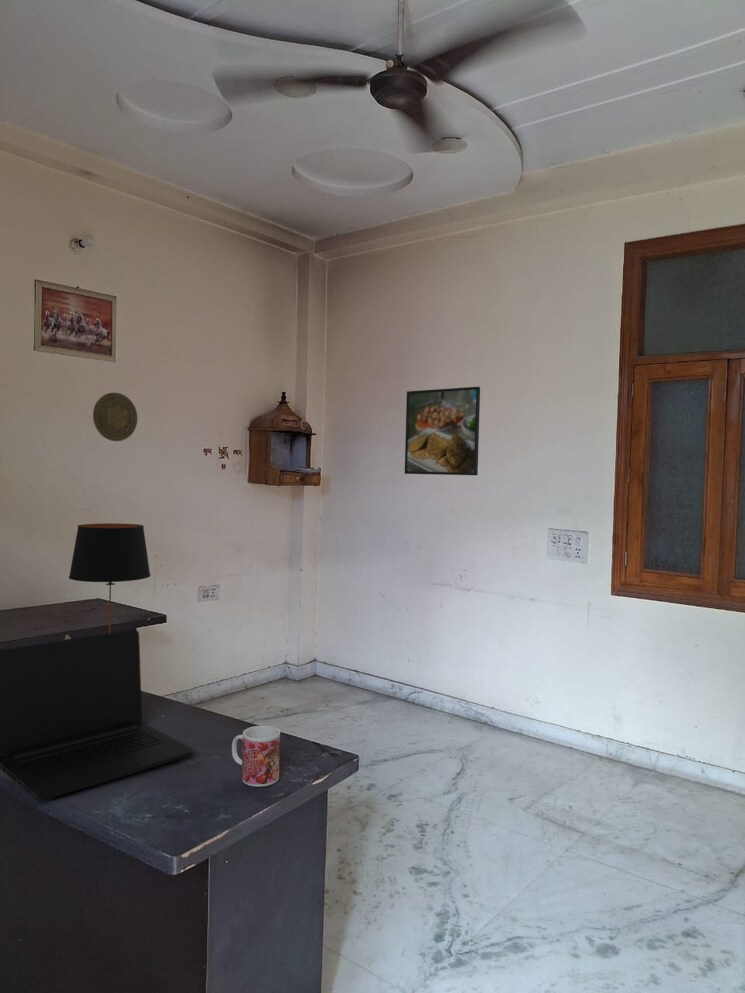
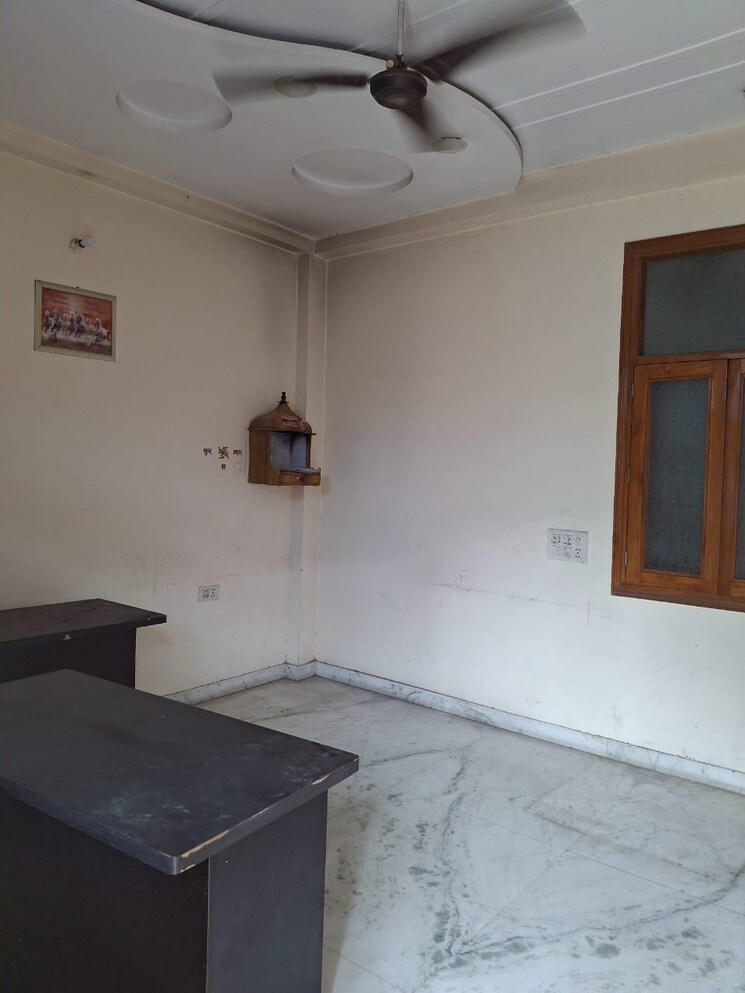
- laptop [0,629,194,801]
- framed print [404,386,481,476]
- table lamp [68,523,152,634]
- decorative plate [92,392,138,442]
- mug [231,725,281,788]
